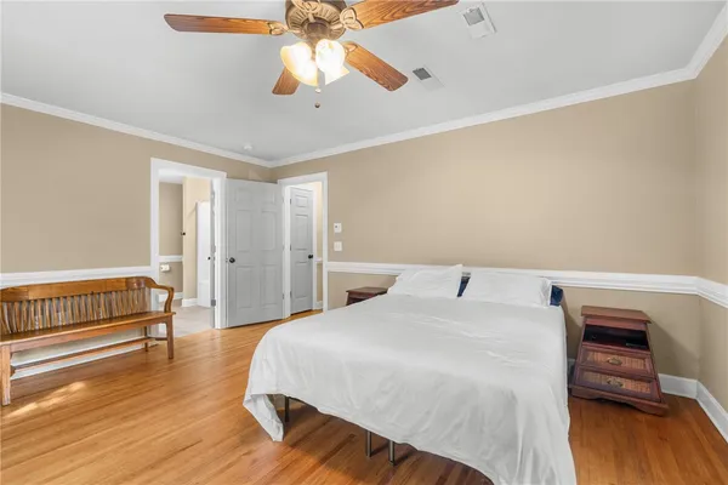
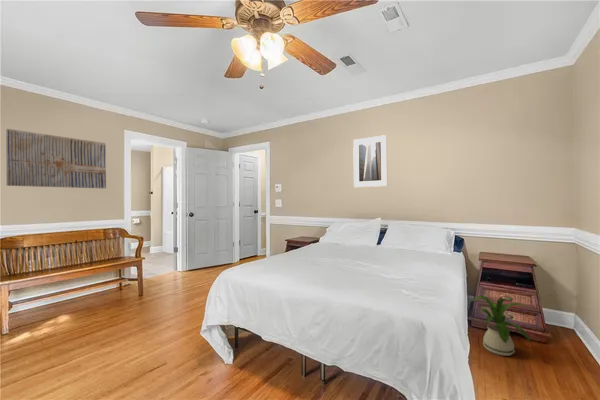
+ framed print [352,134,388,188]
+ house plant [470,295,533,357]
+ wall art [5,128,107,189]
